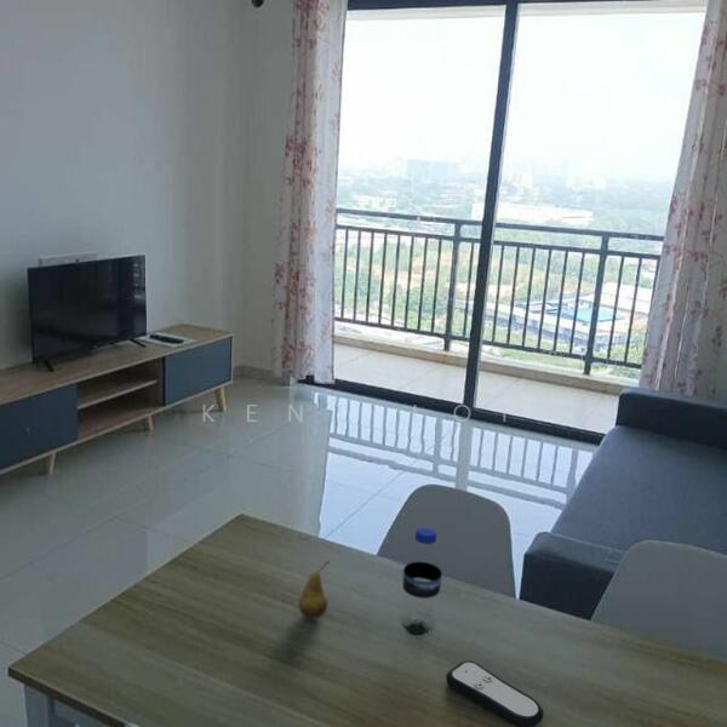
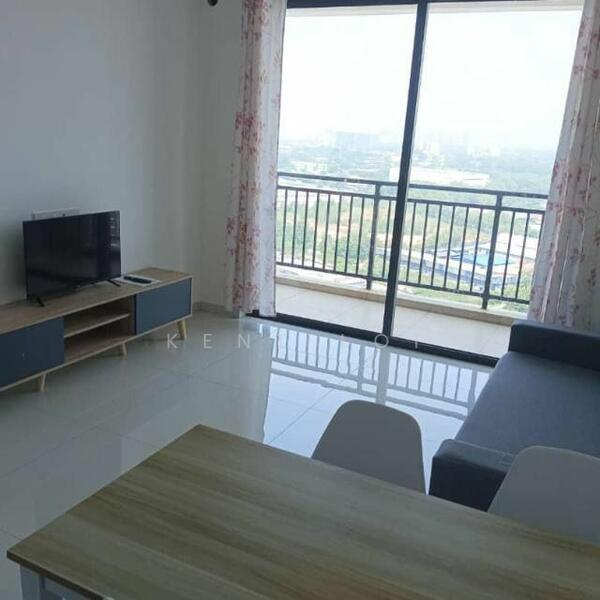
- fruit [297,560,331,620]
- water bottle [401,526,443,634]
- remote control [445,660,545,727]
